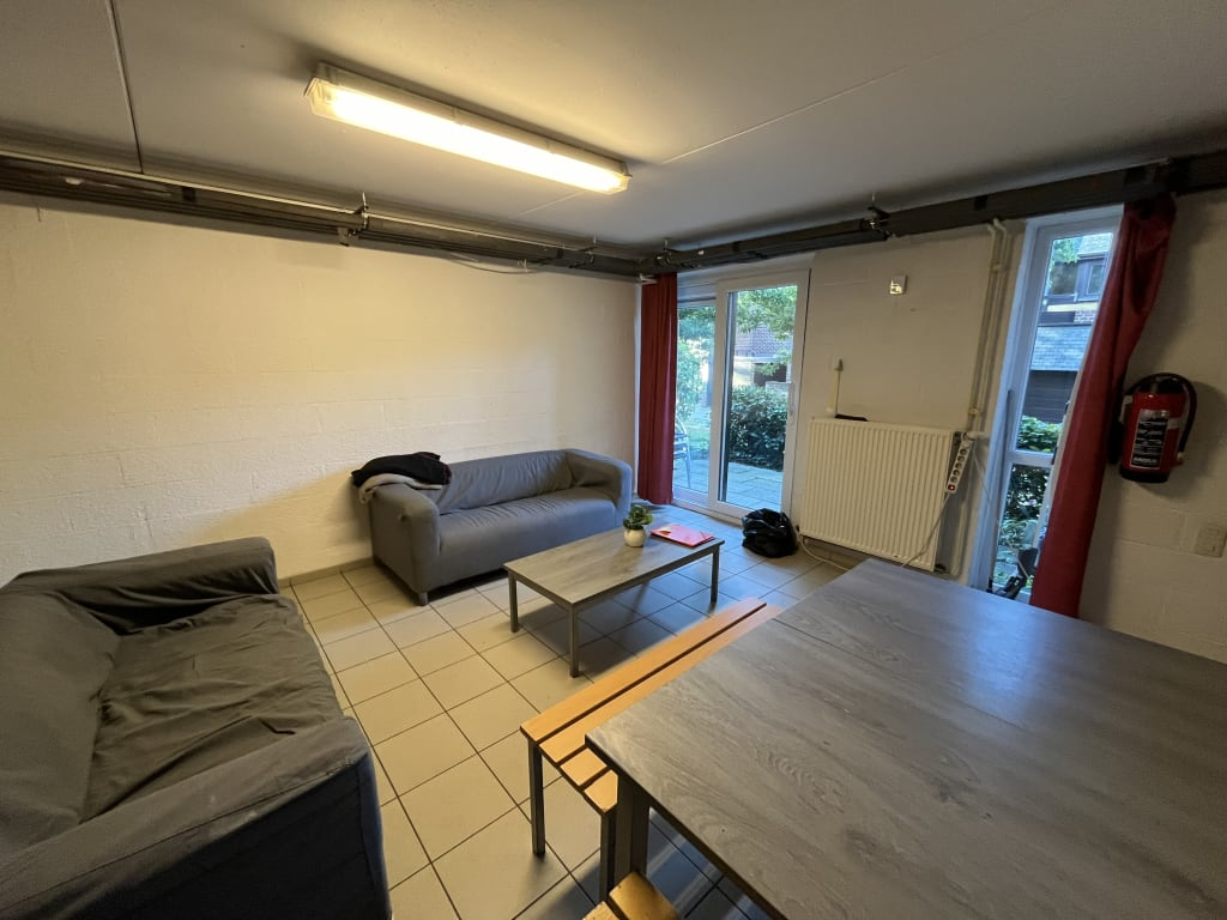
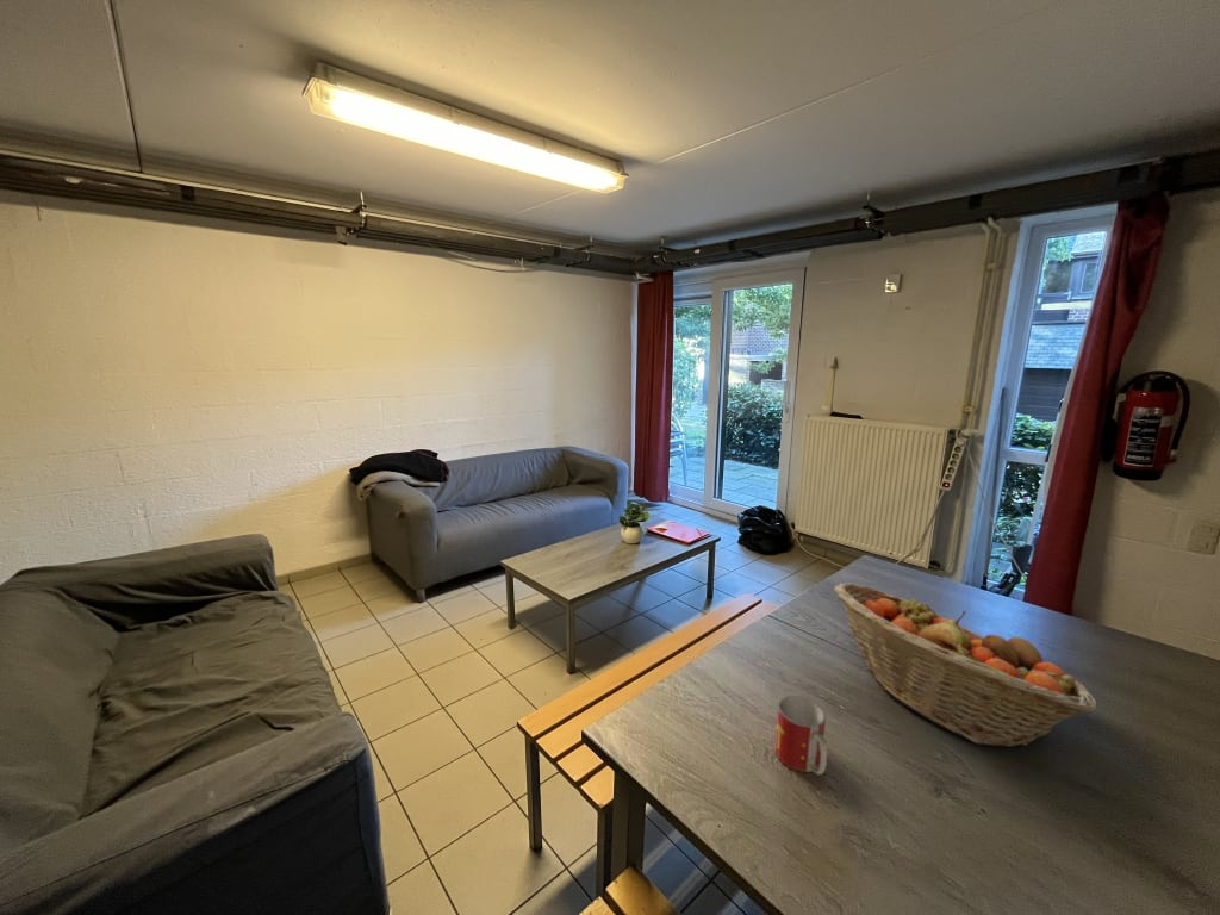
+ mug [773,695,828,776]
+ fruit basket [833,581,1098,748]
